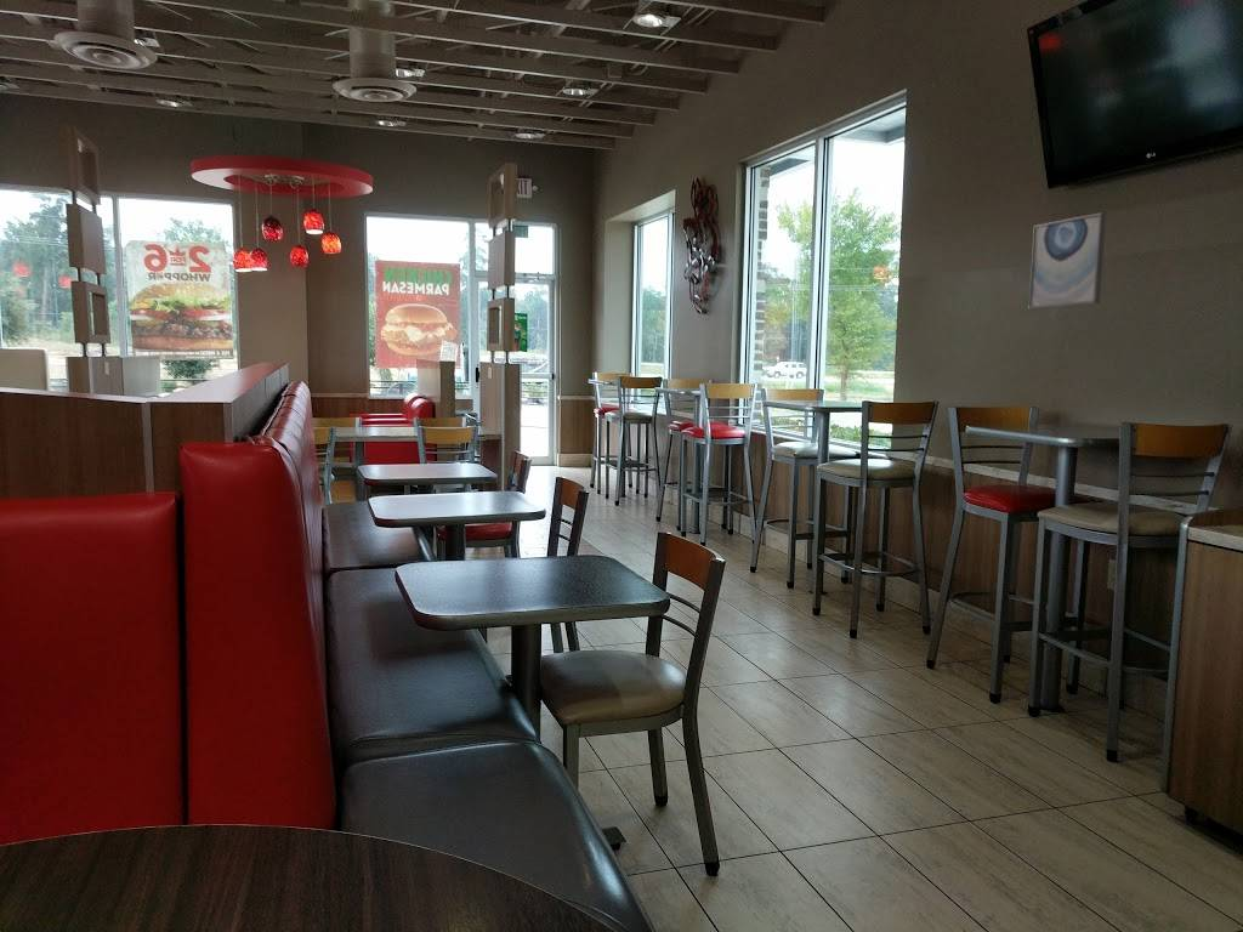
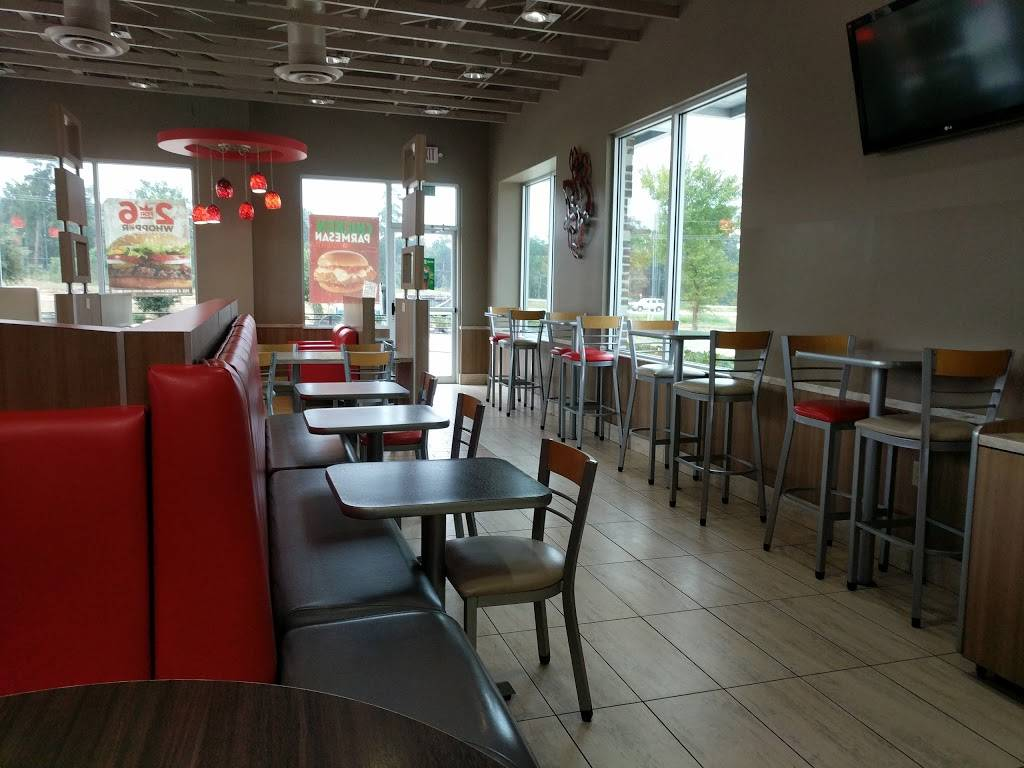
- wall art [1028,211,1107,309]
